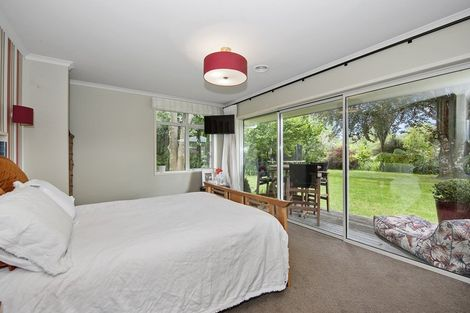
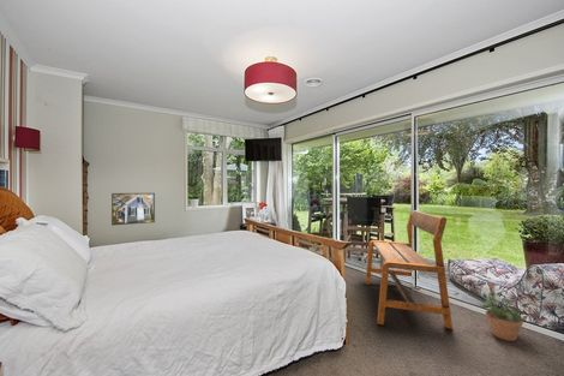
+ bench [365,209,454,330]
+ potted plant [478,291,539,342]
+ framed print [110,192,156,226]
